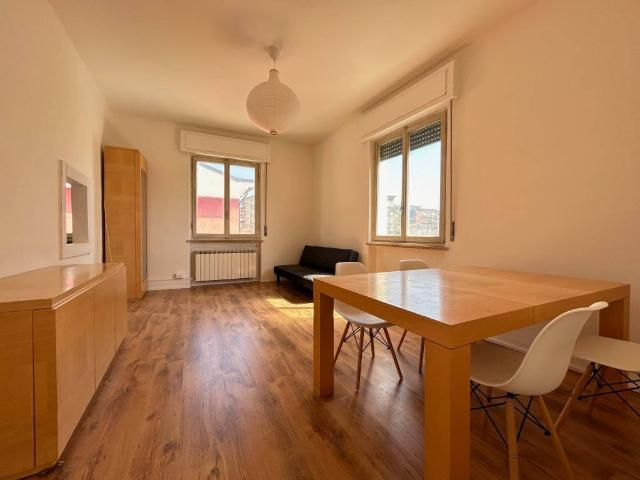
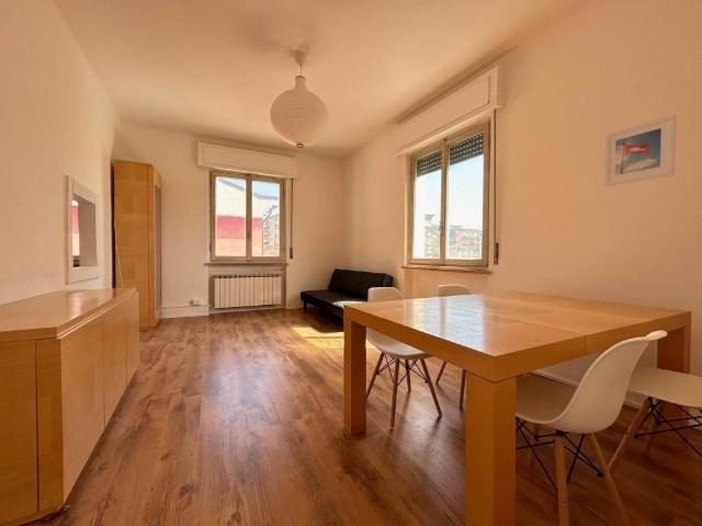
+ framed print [602,113,678,187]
